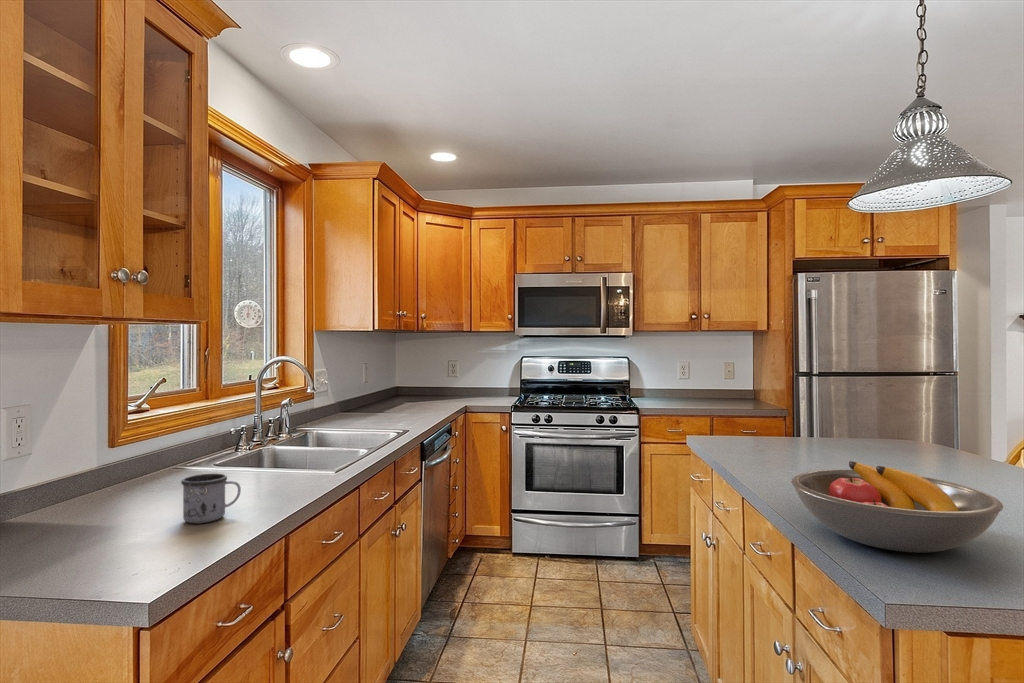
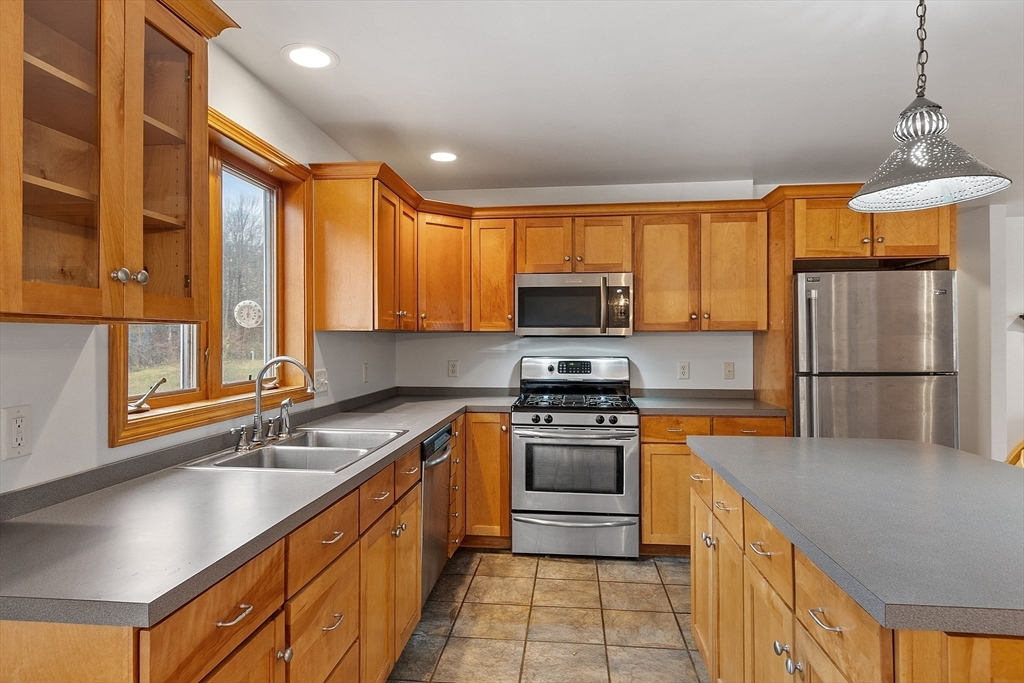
- fruit bowl [790,460,1004,554]
- mug [180,473,242,524]
